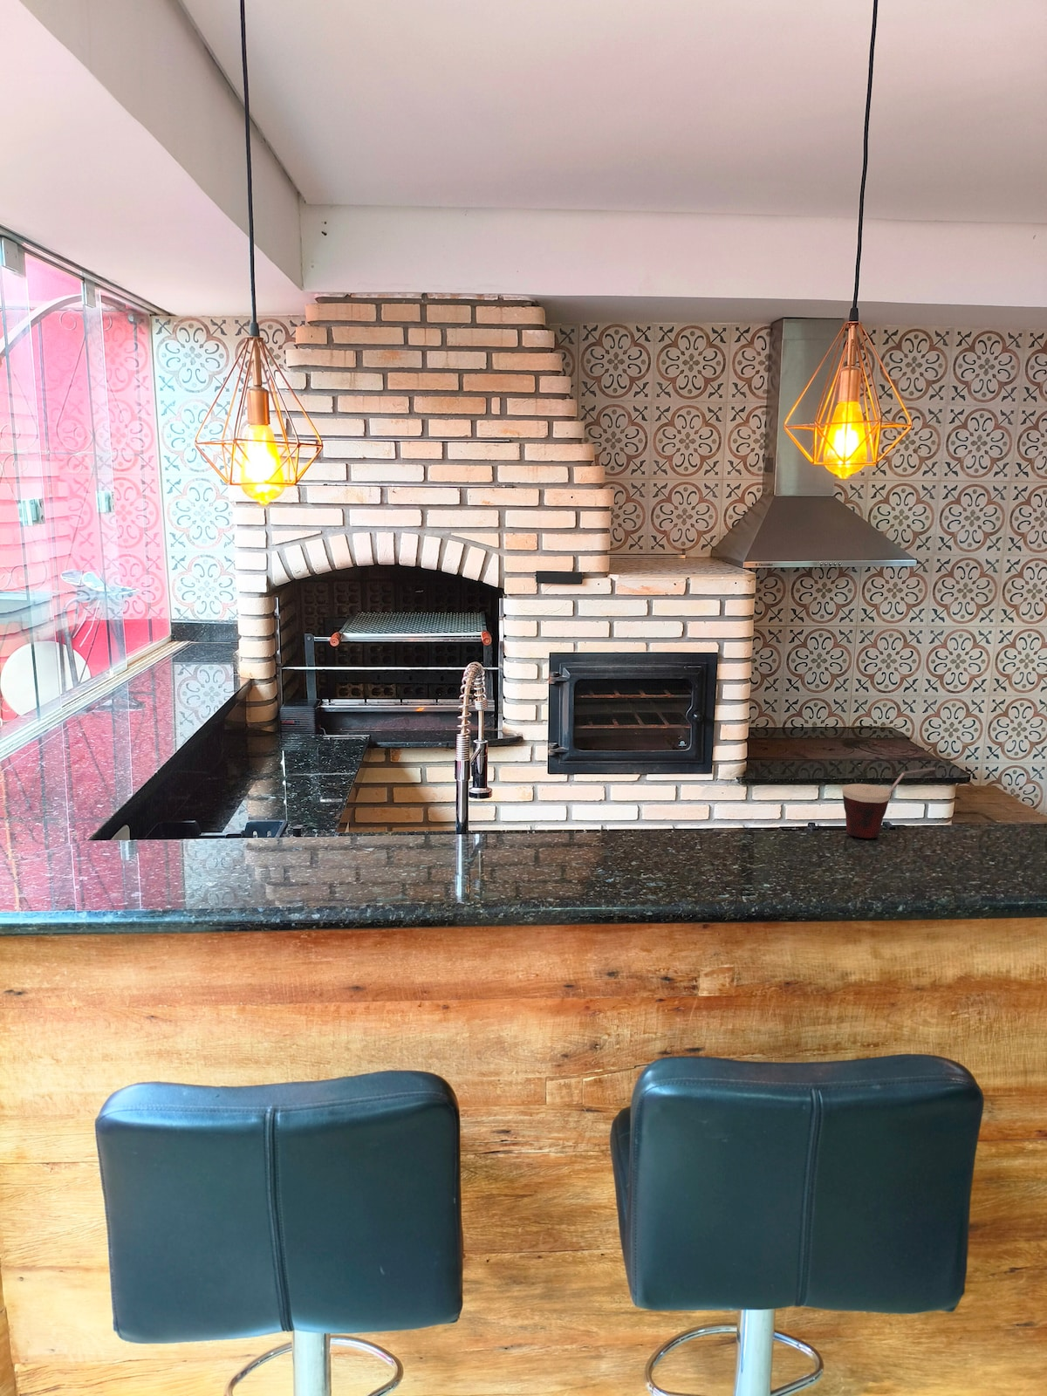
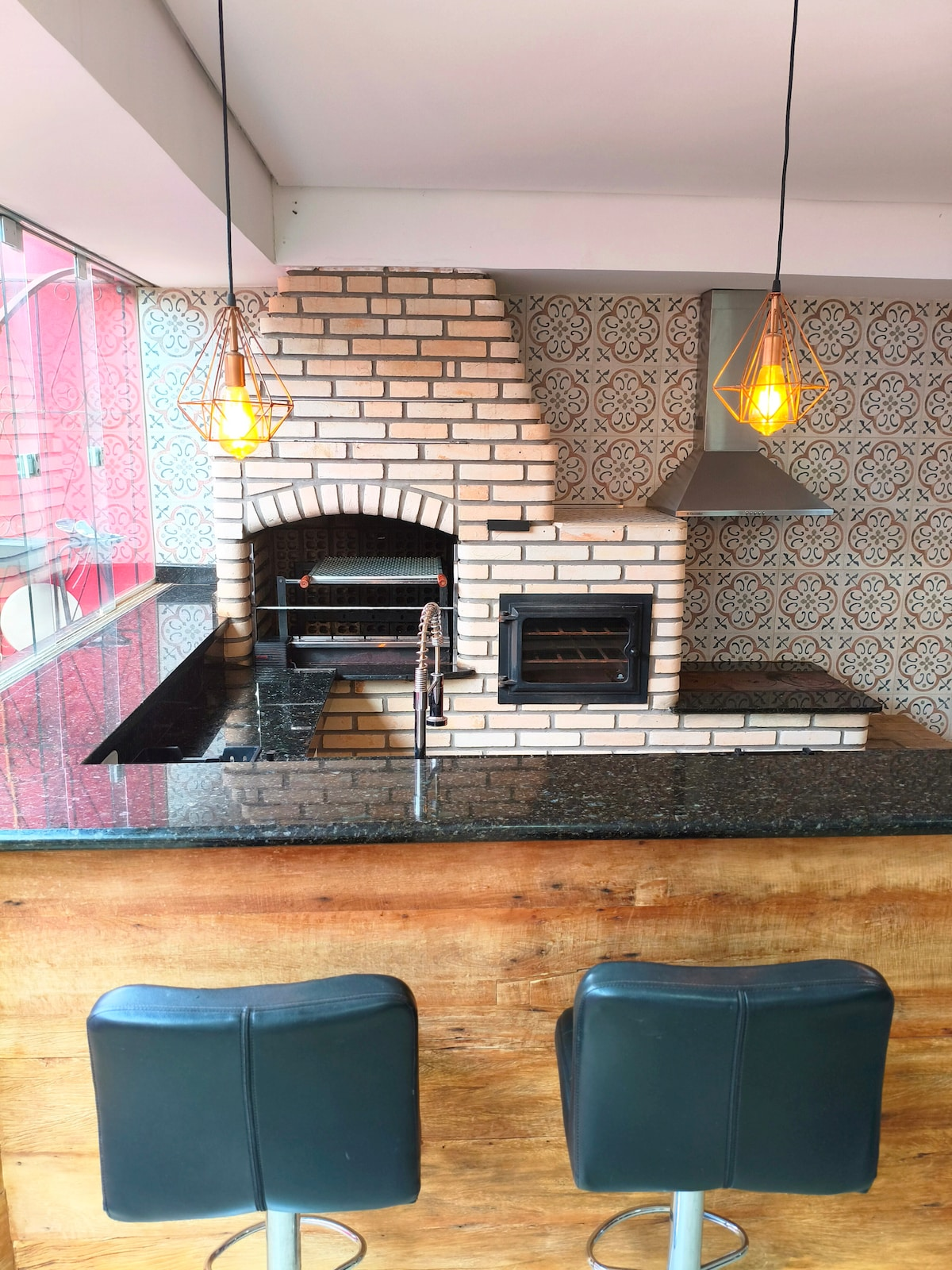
- cup [841,767,936,840]
